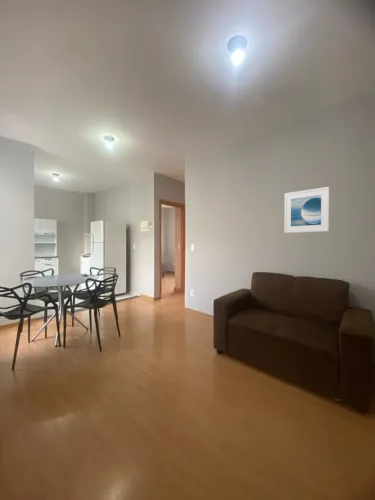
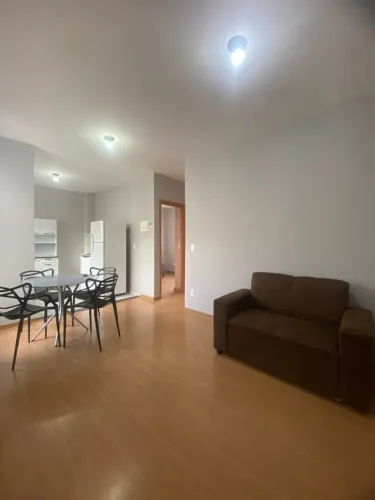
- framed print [283,186,330,234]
